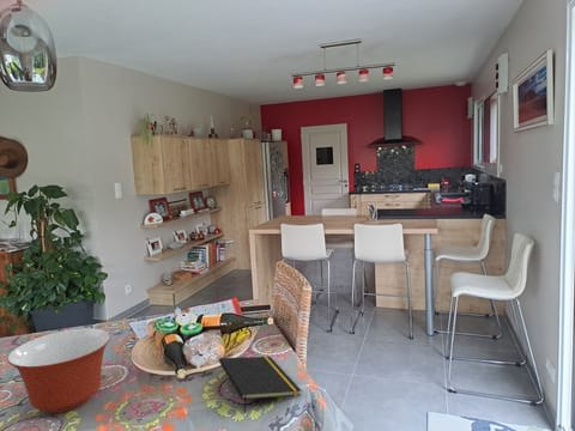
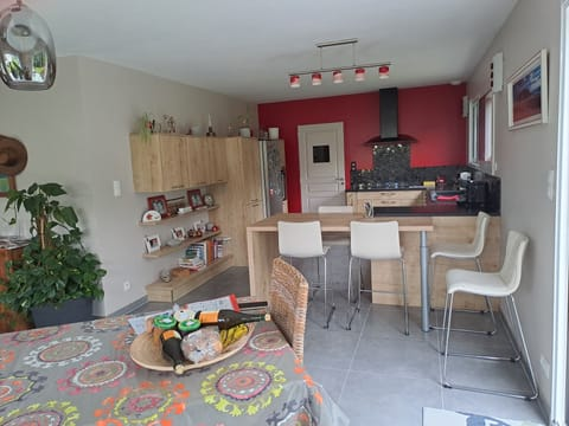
- notepad [218,356,302,414]
- mixing bowl [6,327,111,414]
